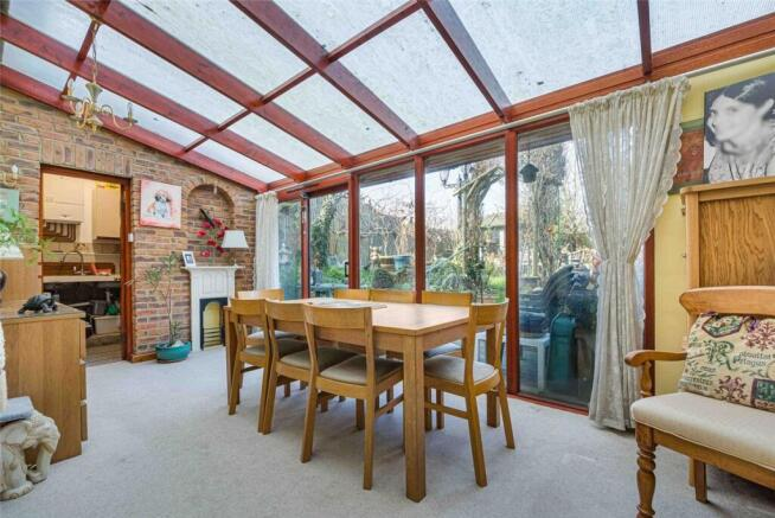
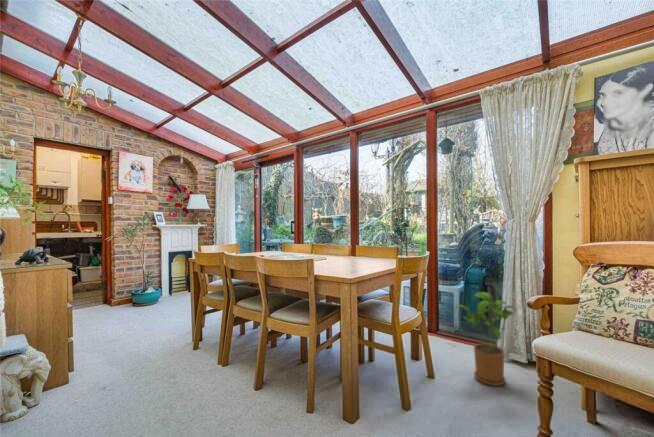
+ house plant [452,291,518,387]
